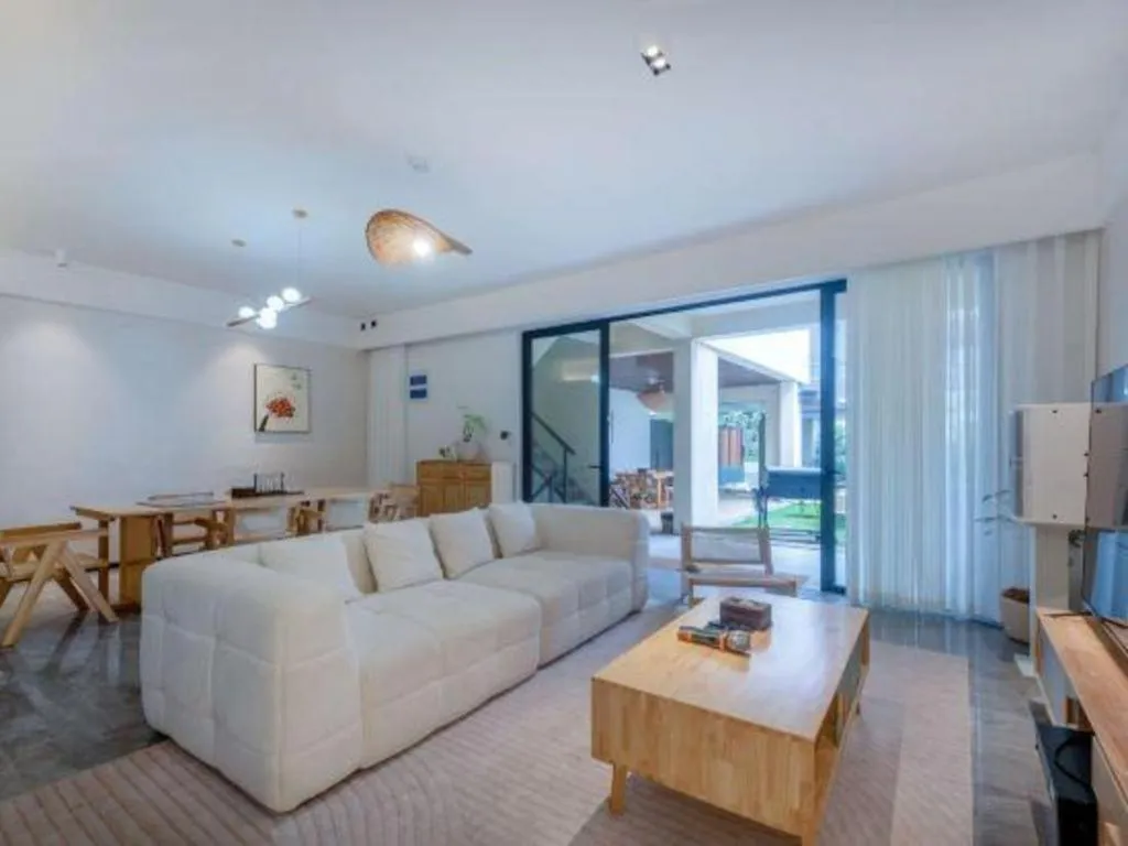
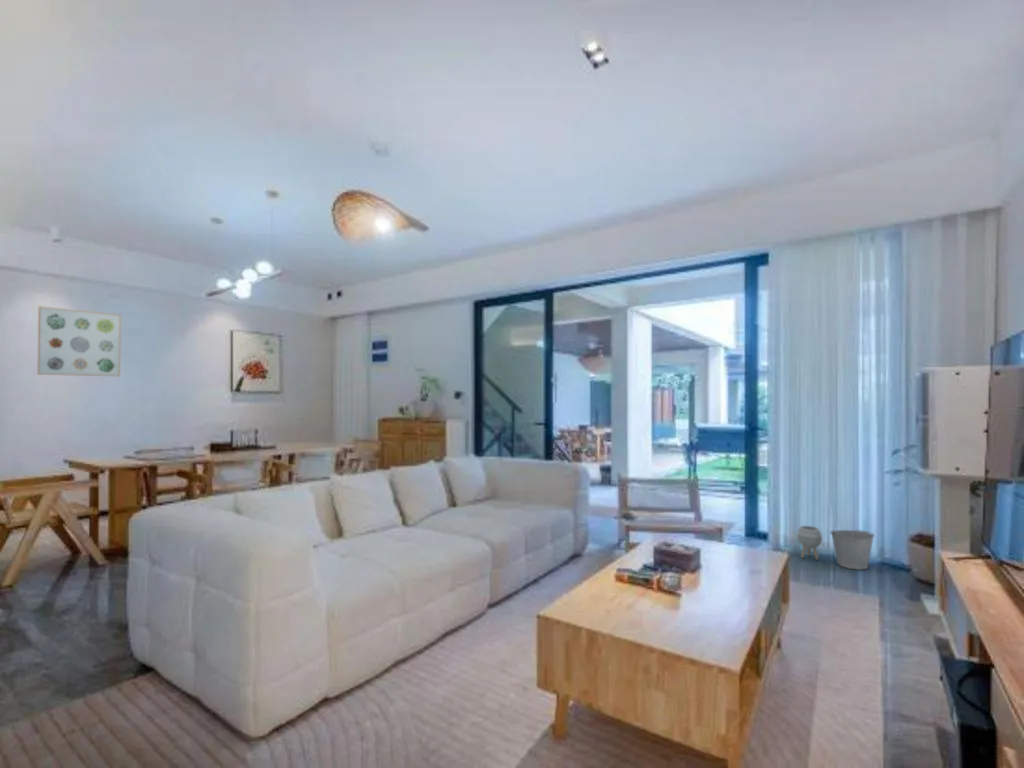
+ wall art [37,305,122,377]
+ planter [796,525,823,561]
+ bucket [829,529,875,571]
